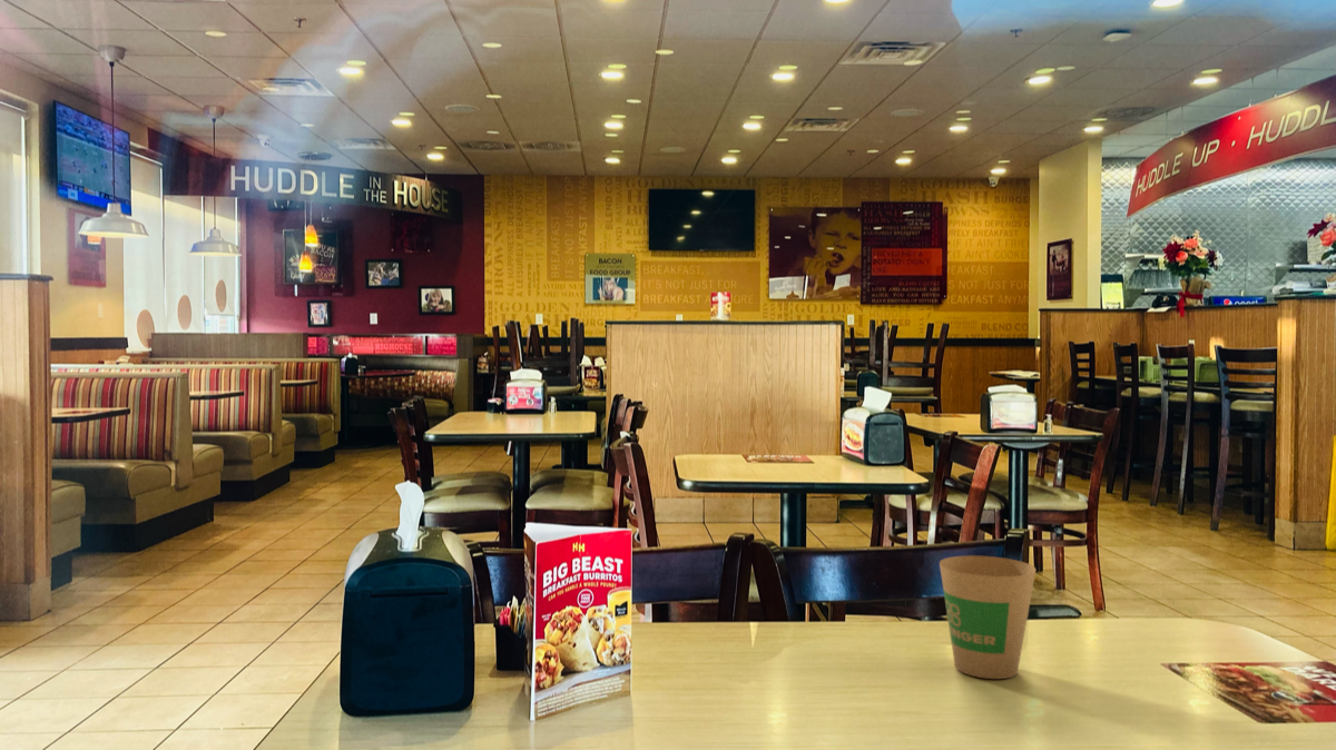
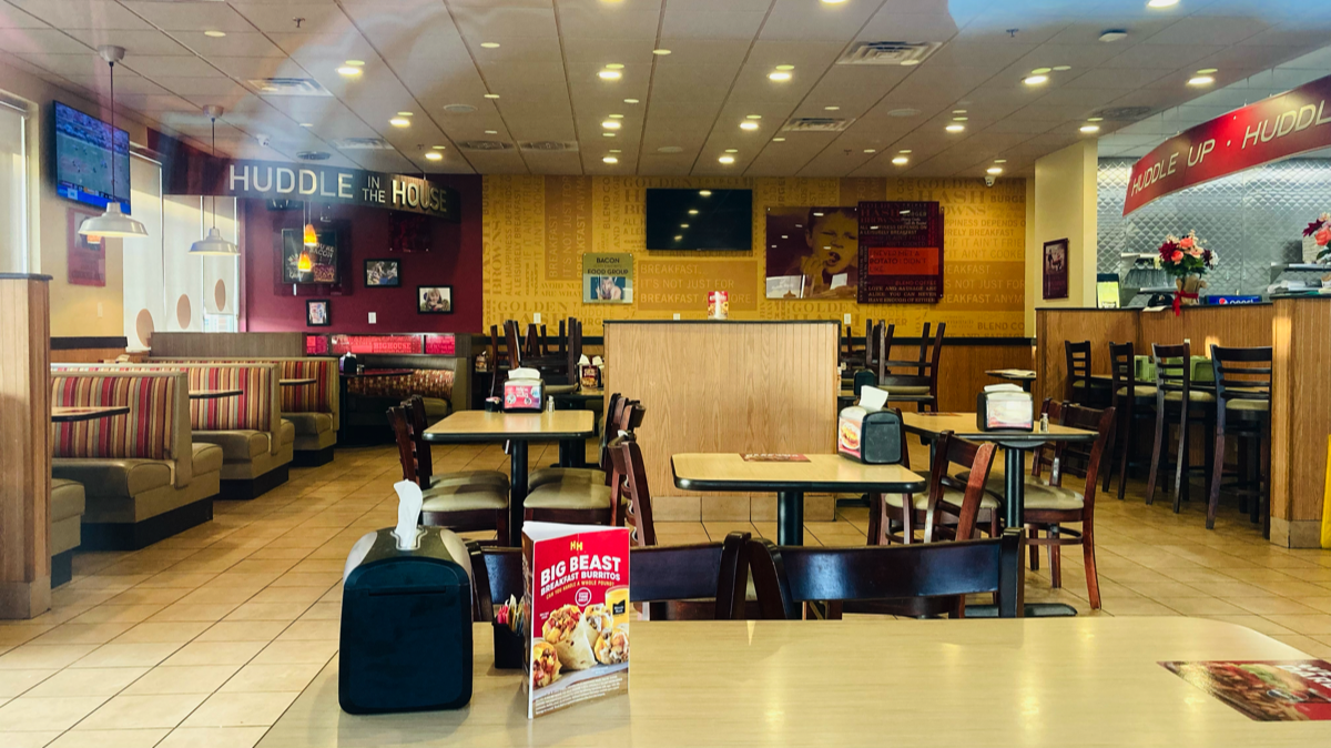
- paper cup [939,554,1037,680]
